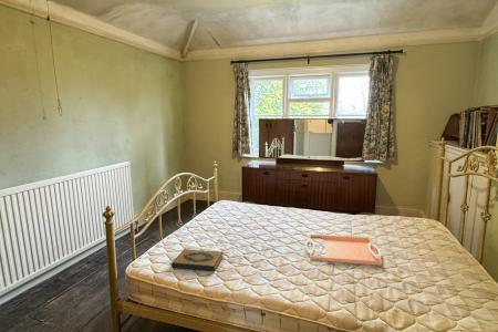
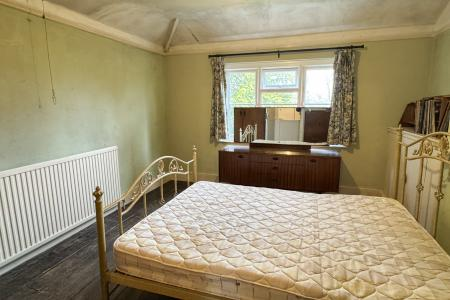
- hardback book [170,248,225,272]
- serving tray [304,234,383,267]
